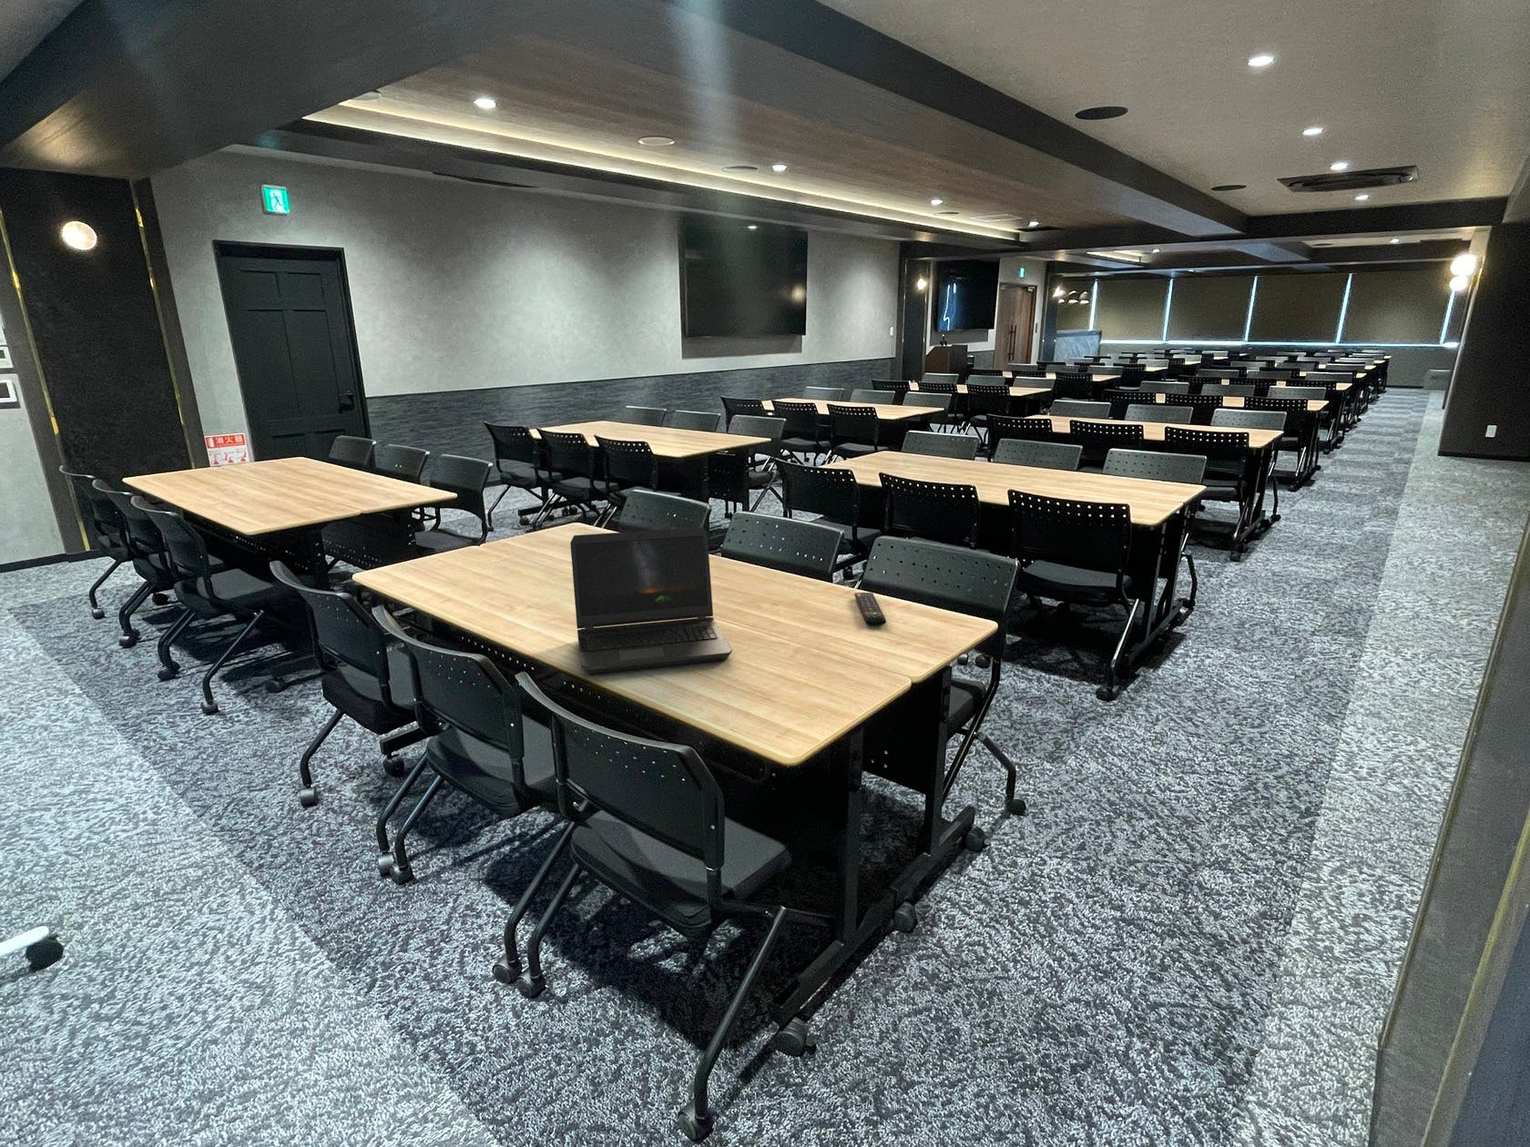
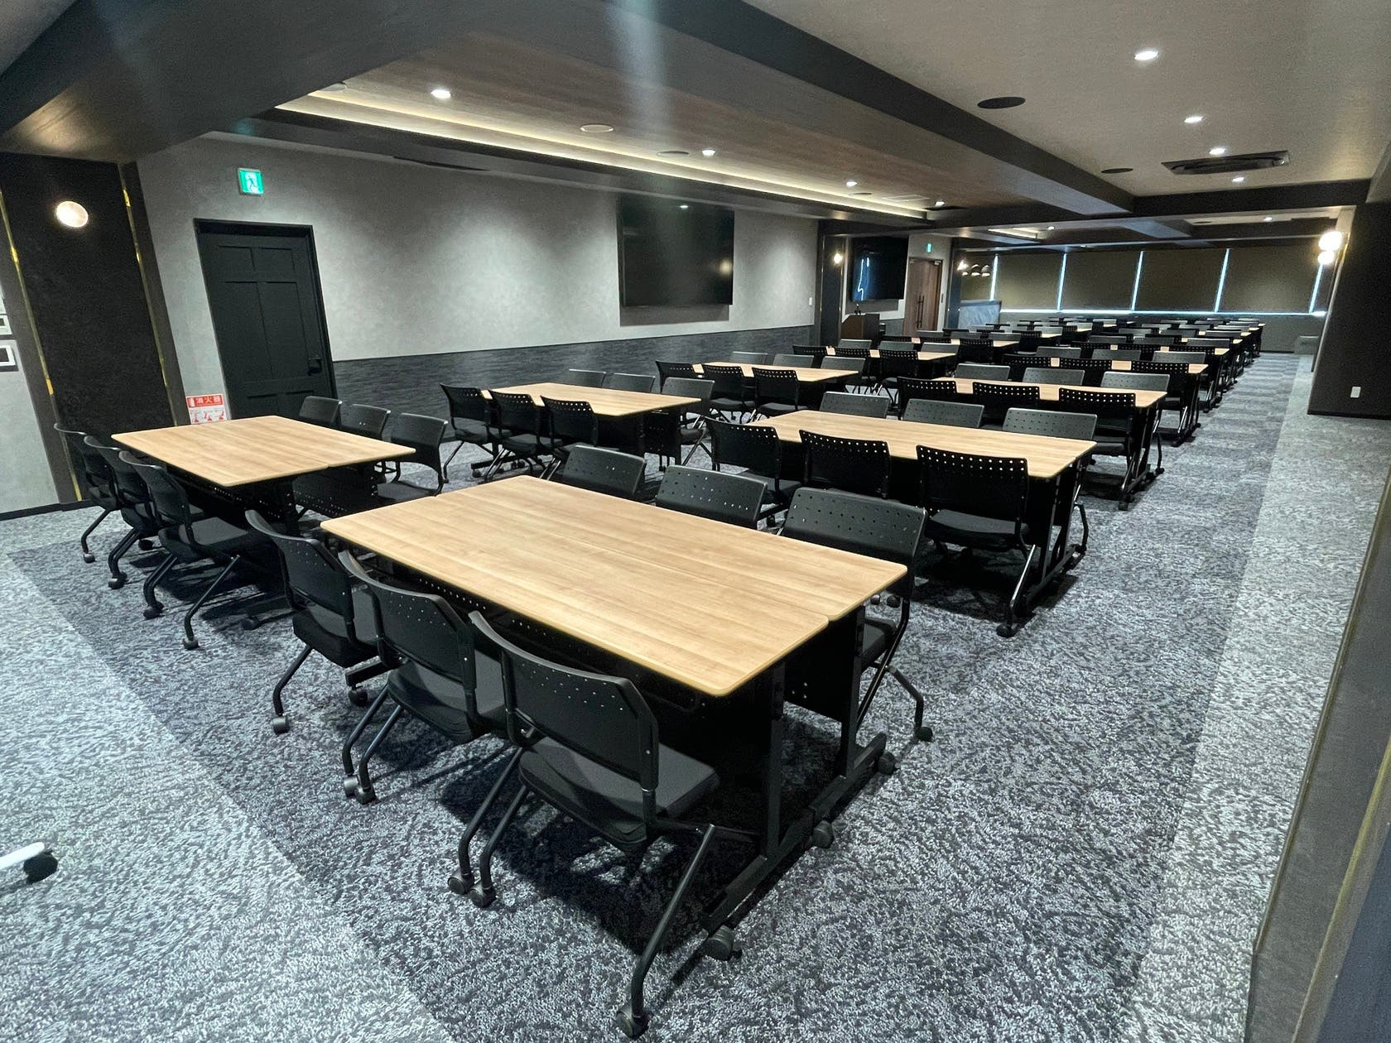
- laptop computer [569,527,734,676]
- remote control [853,592,887,627]
